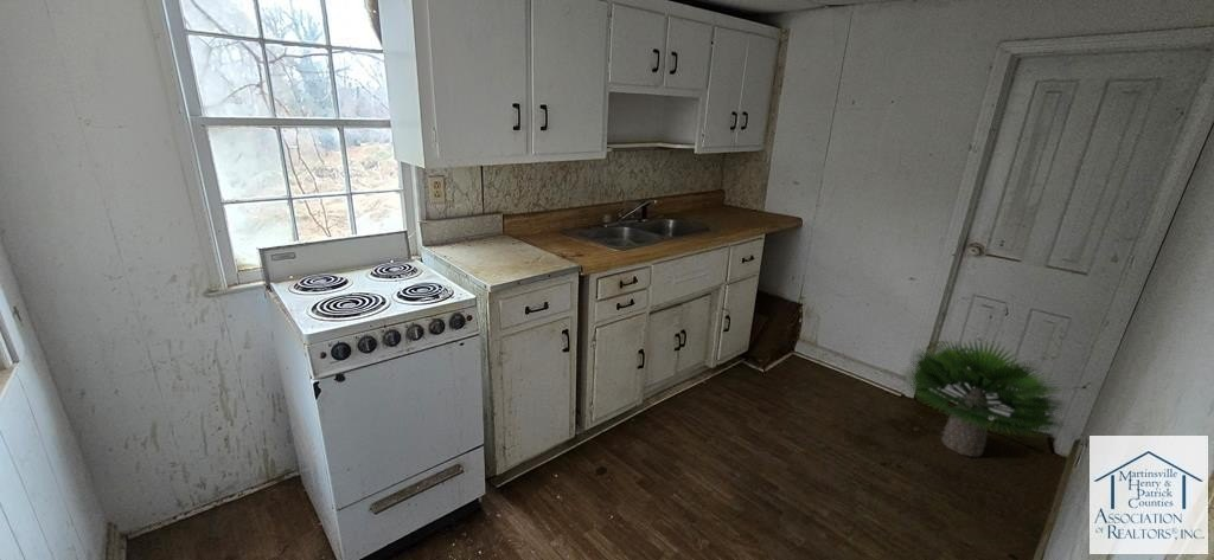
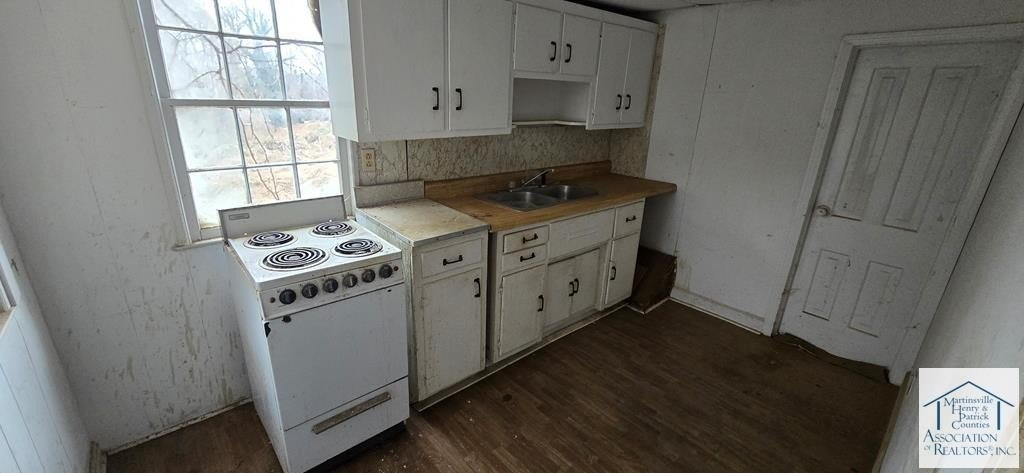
- potted plant [900,336,1069,458]
